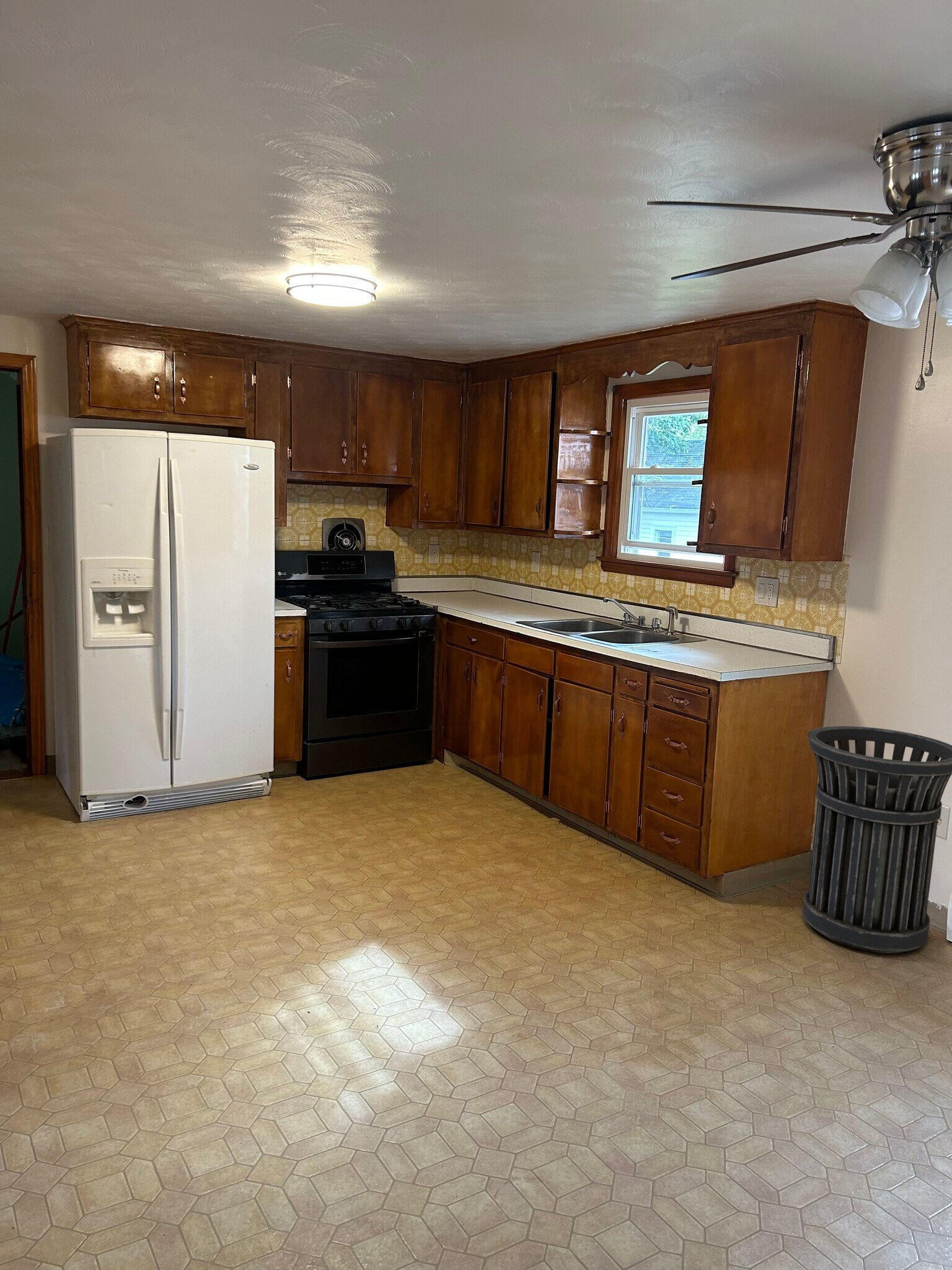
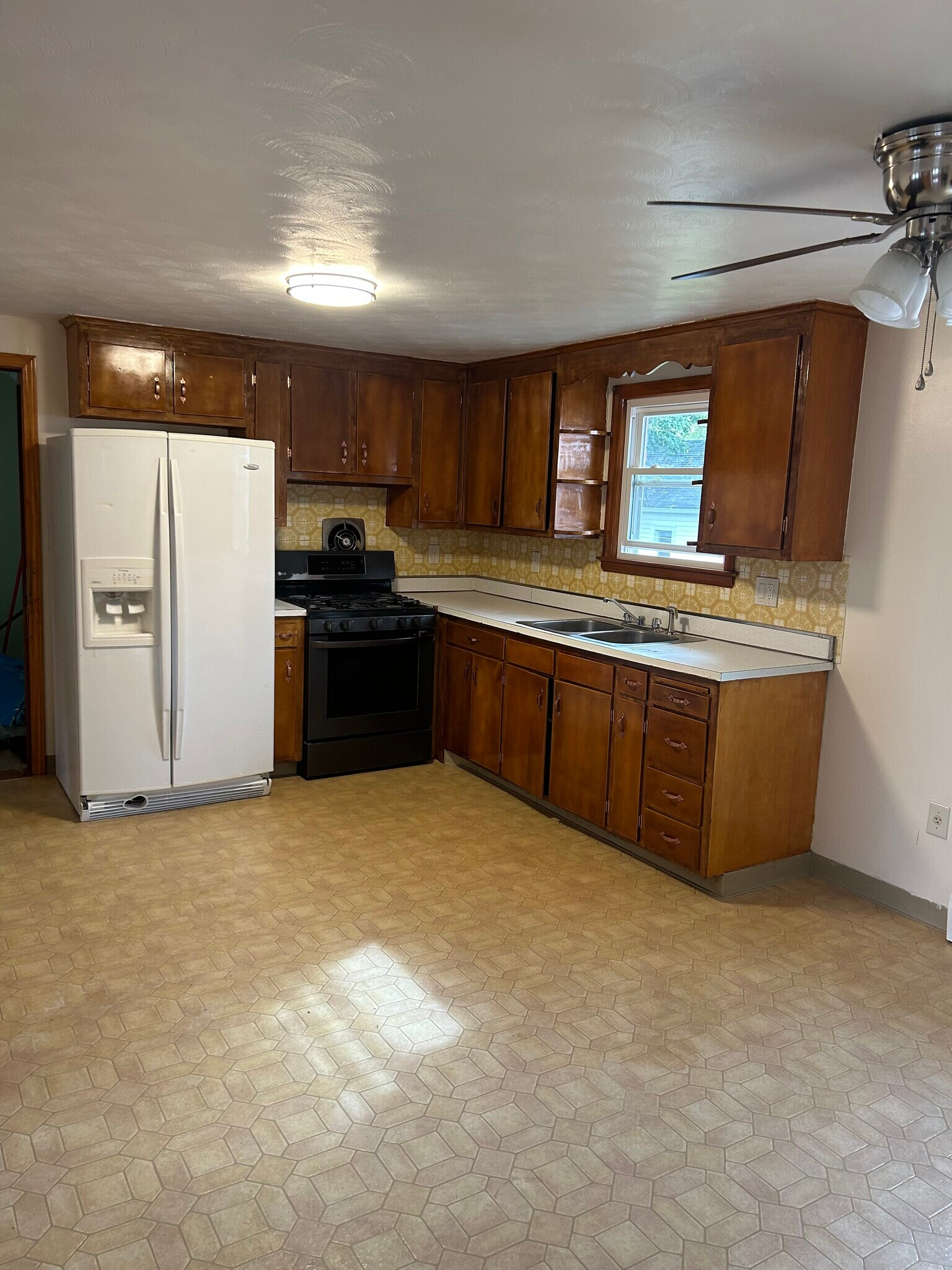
- trash can [802,726,952,954]
